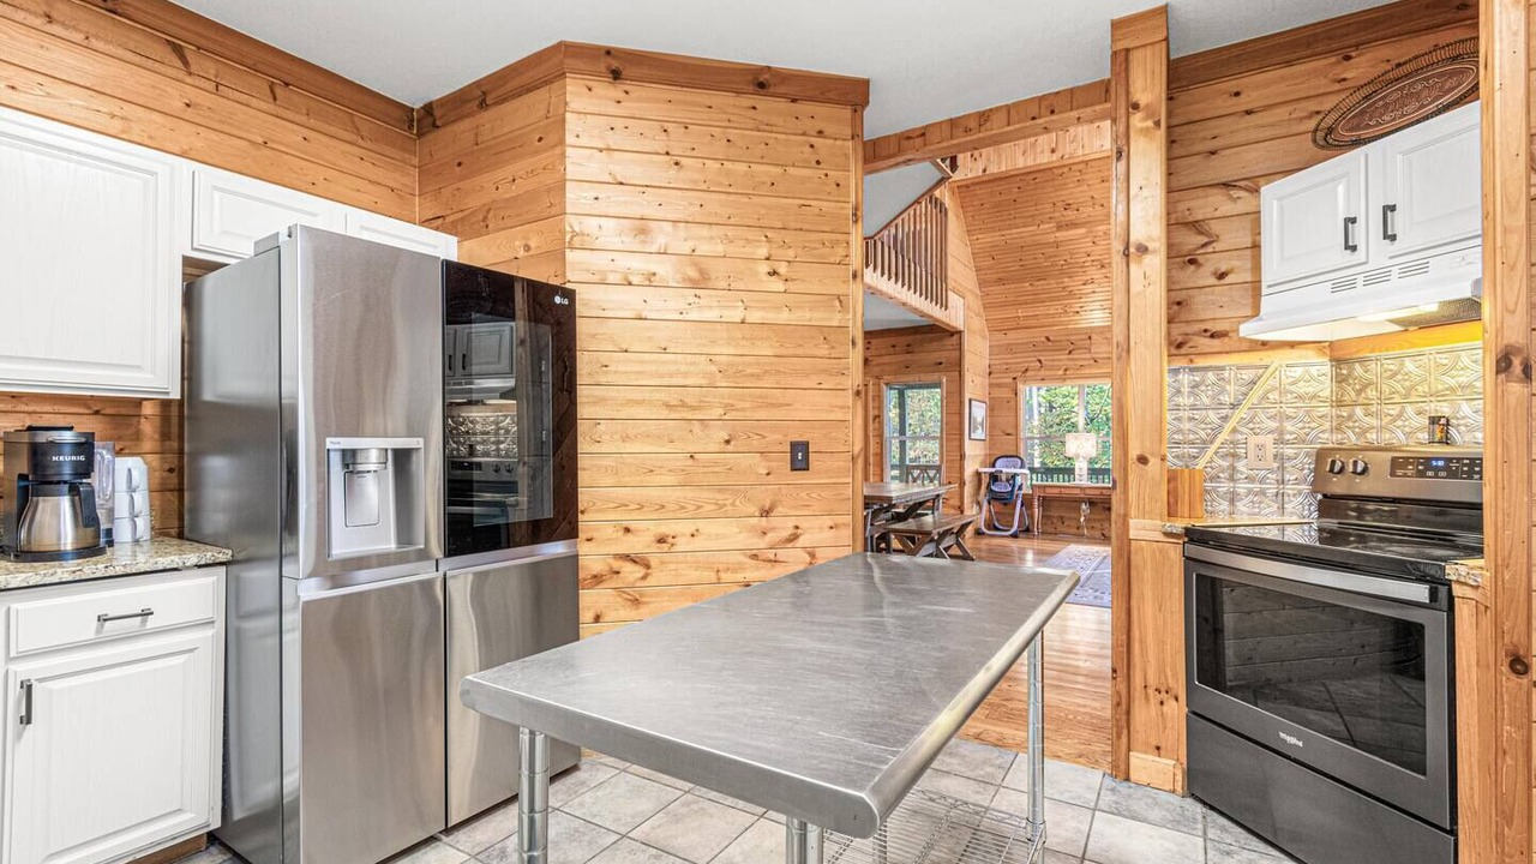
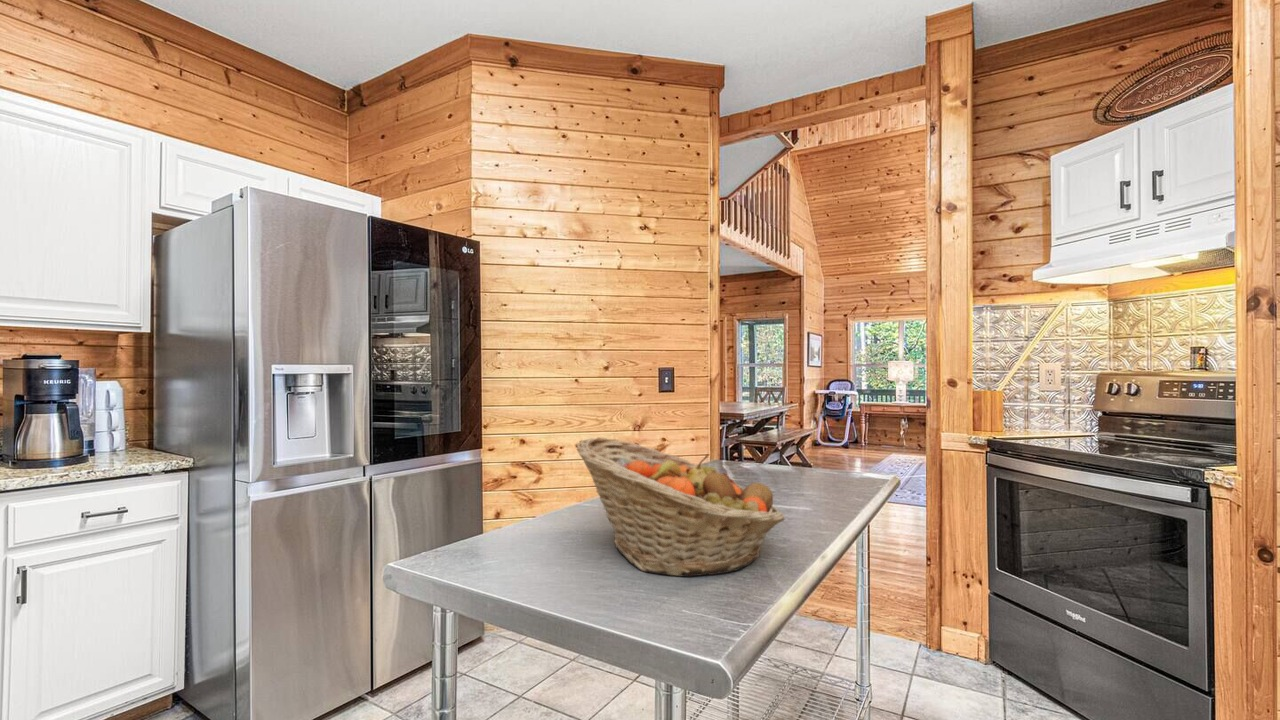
+ fruit basket [575,436,785,578]
